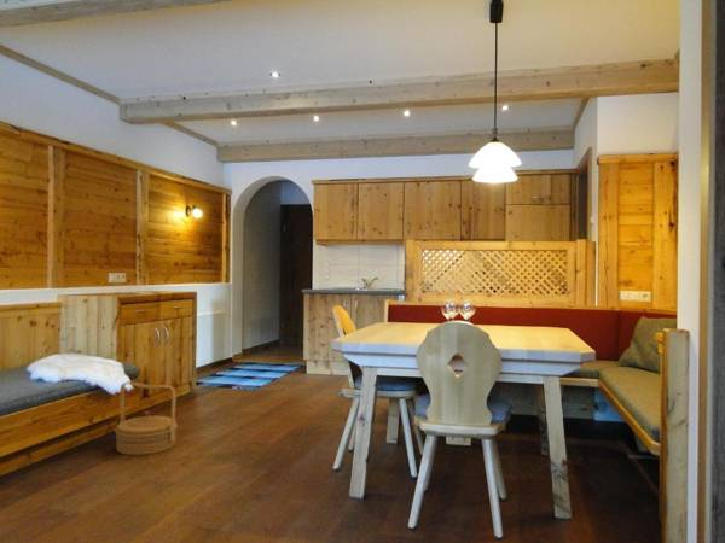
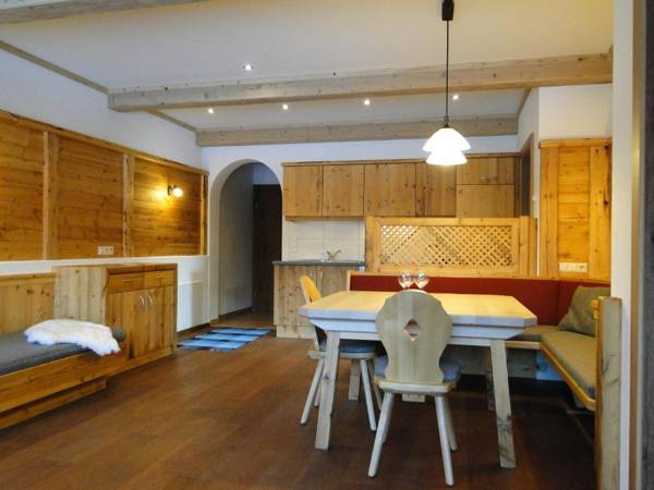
- woven basket [114,380,179,456]
